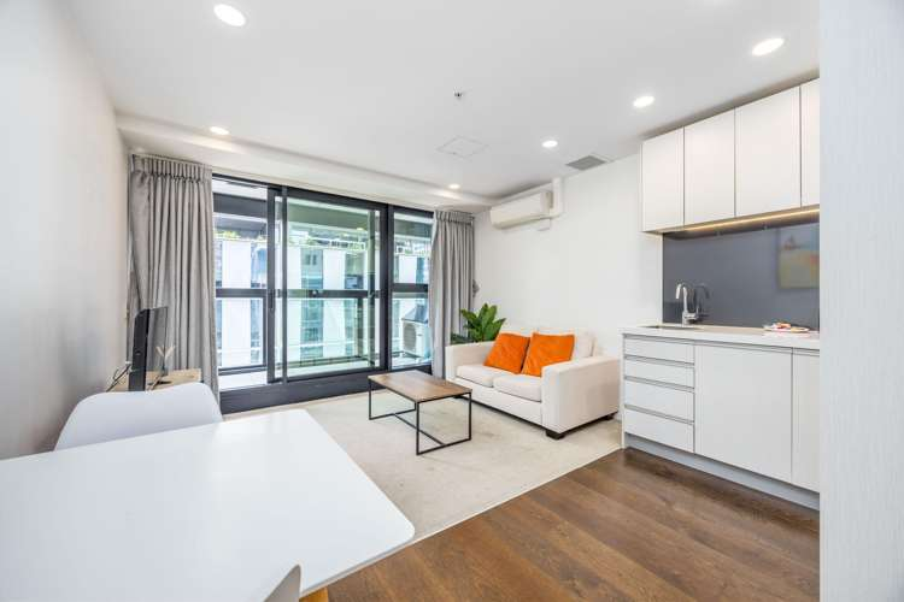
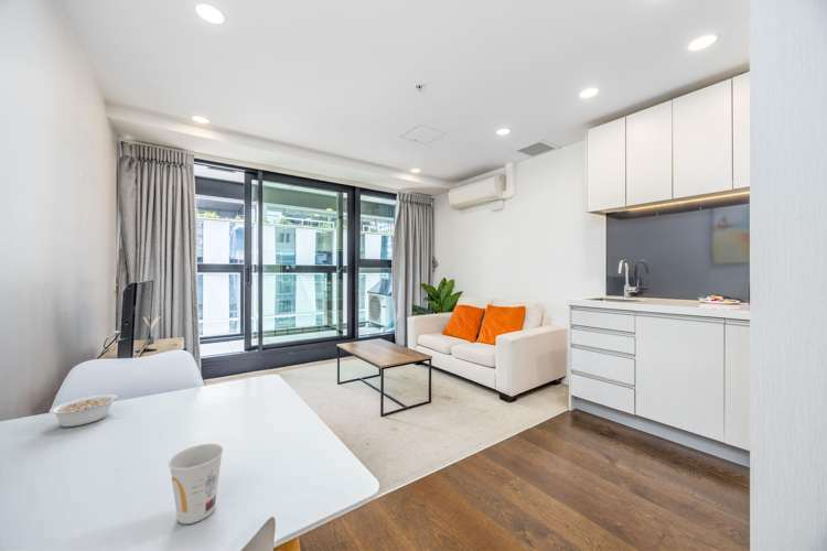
+ legume [49,393,126,428]
+ cup [168,443,224,525]
